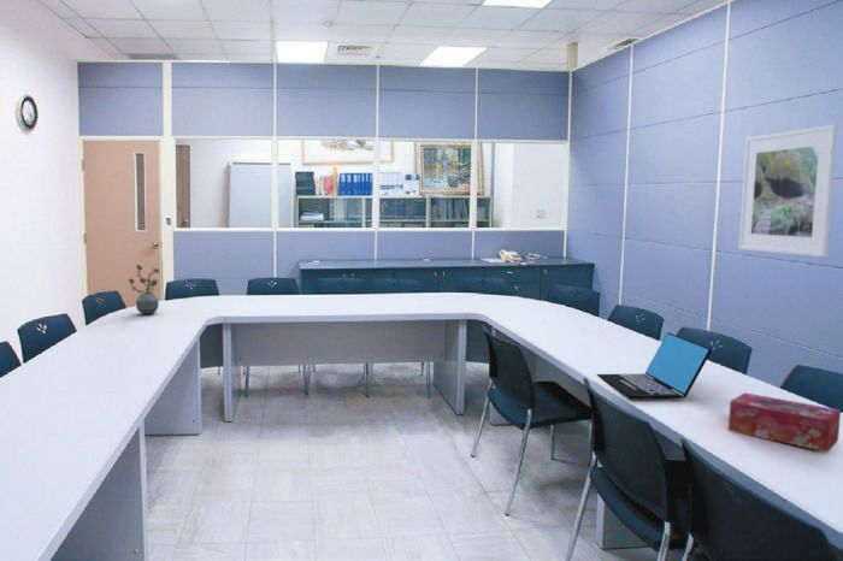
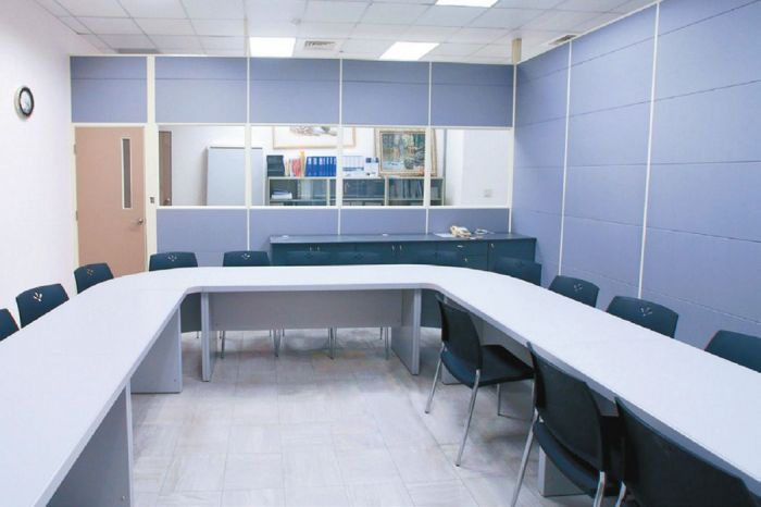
- potted plant [128,264,161,315]
- laptop [596,331,713,400]
- tissue box [727,391,842,453]
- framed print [737,124,838,258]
